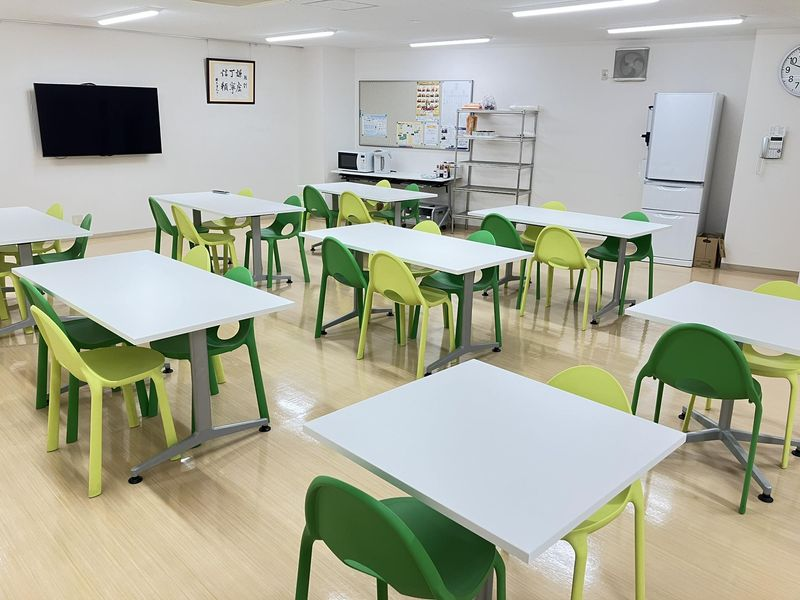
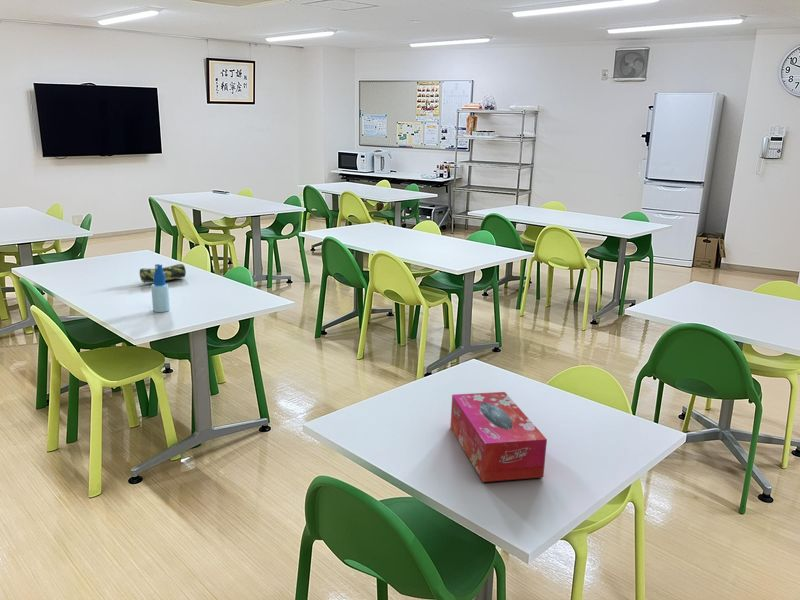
+ tissue box [450,391,548,483]
+ spray bottle [150,263,171,313]
+ pencil case [139,263,187,283]
